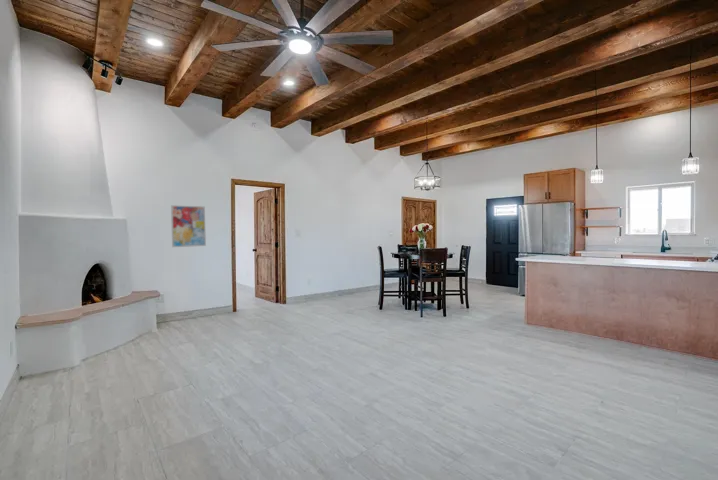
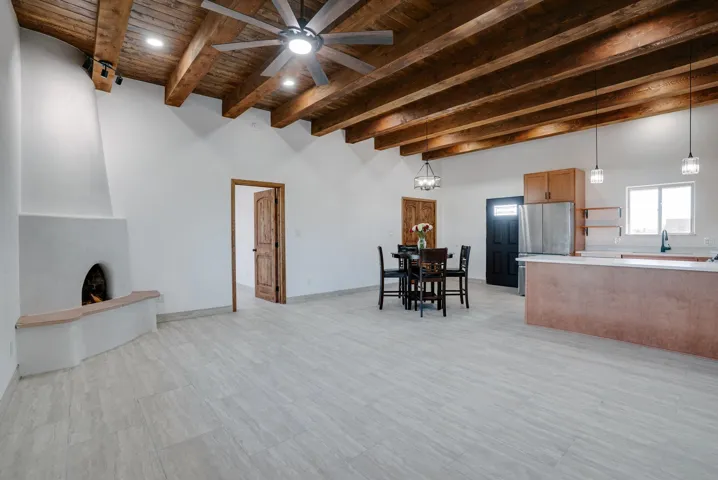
- wall art [170,204,207,248]
